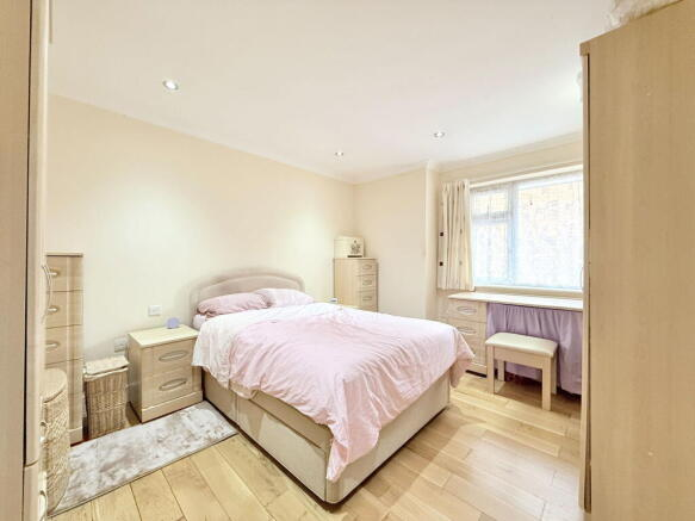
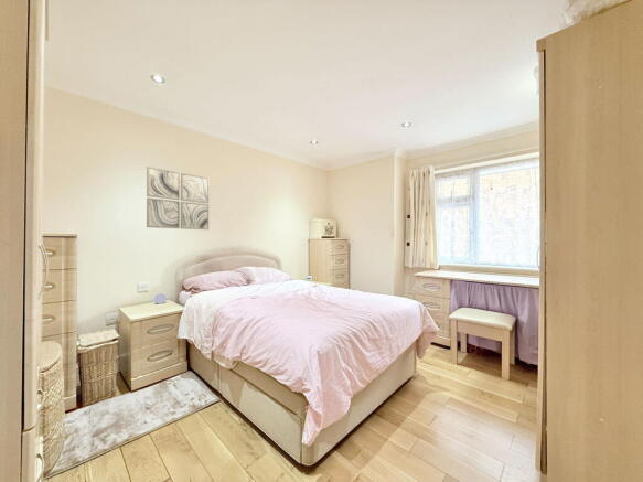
+ wall art [146,165,211,231]
